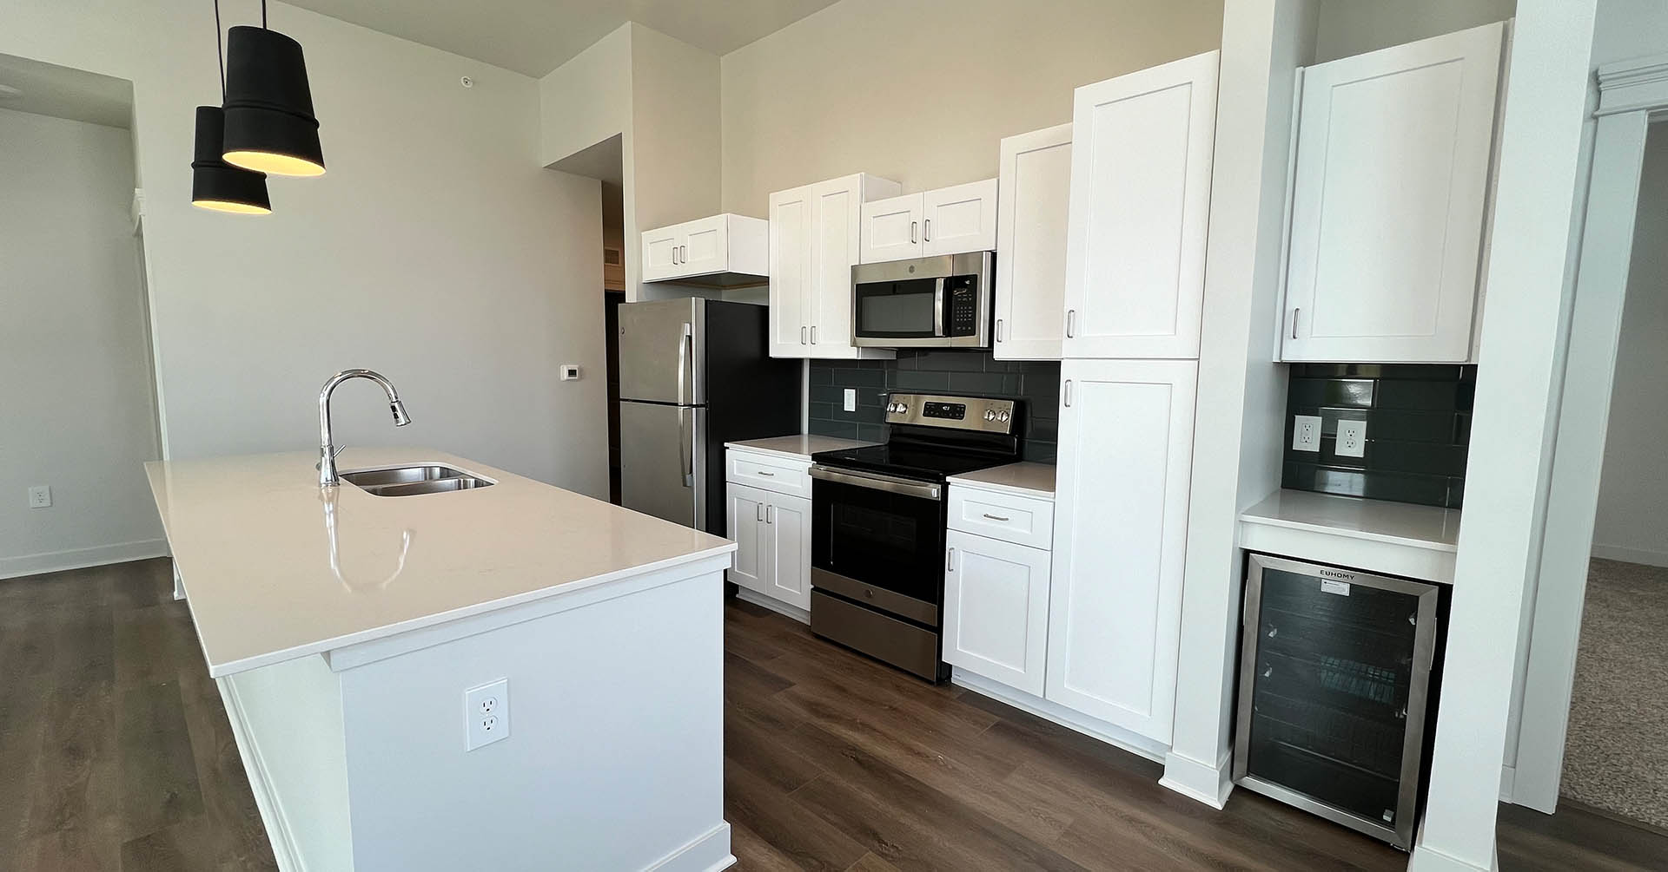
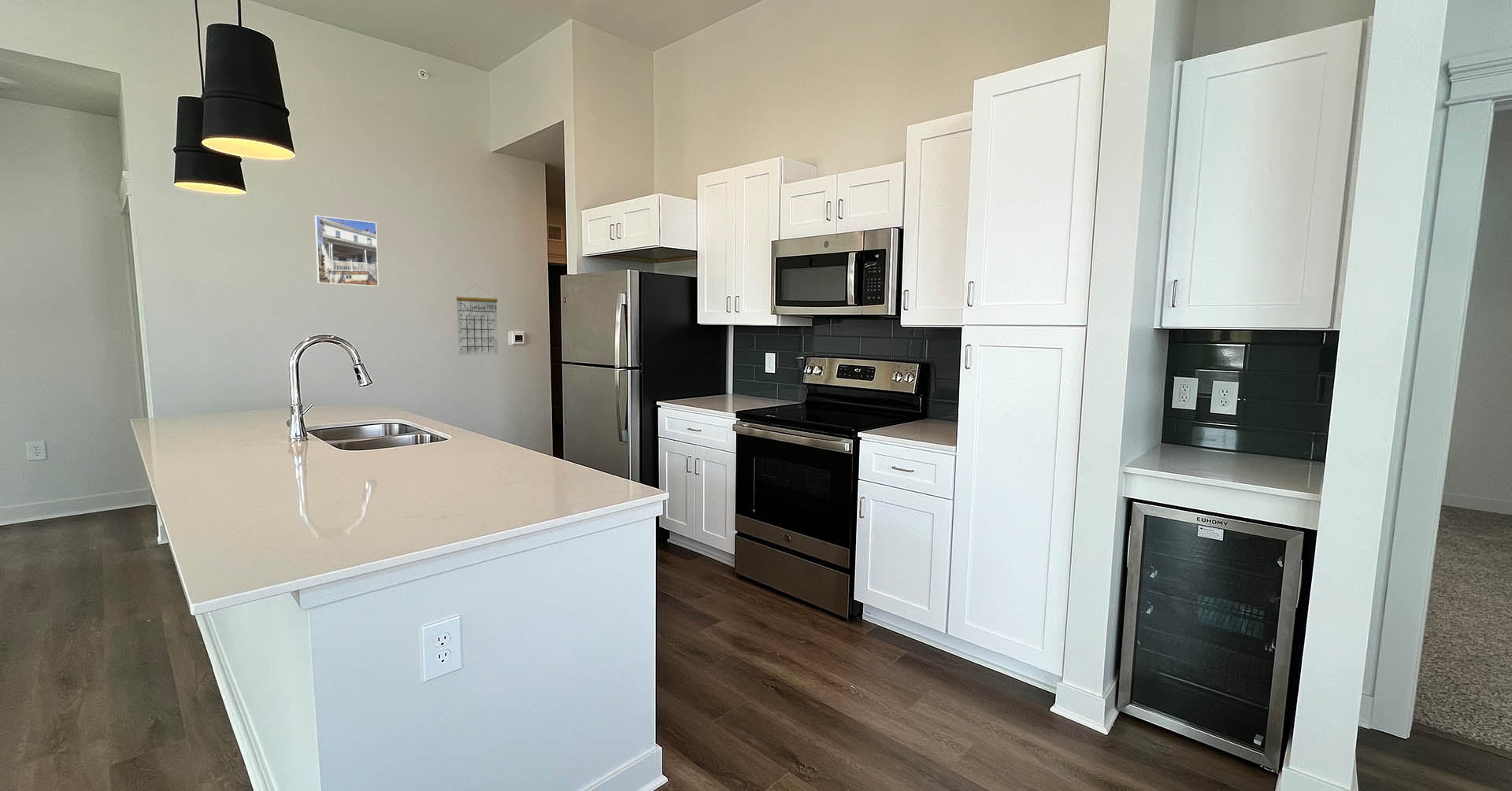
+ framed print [314,215,380,287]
+ calendar [455,284,498,356]
